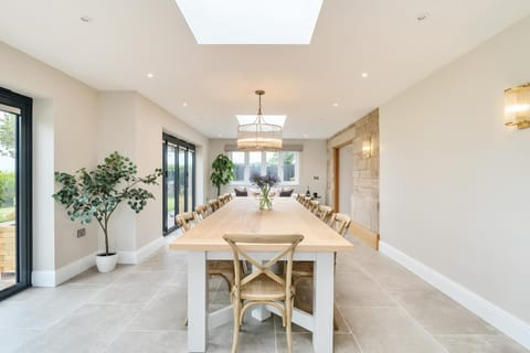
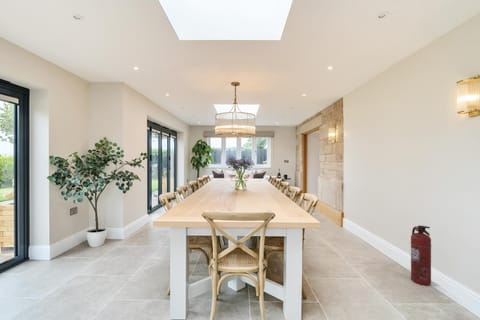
+ fire extinguisher [410,225,432,286]
